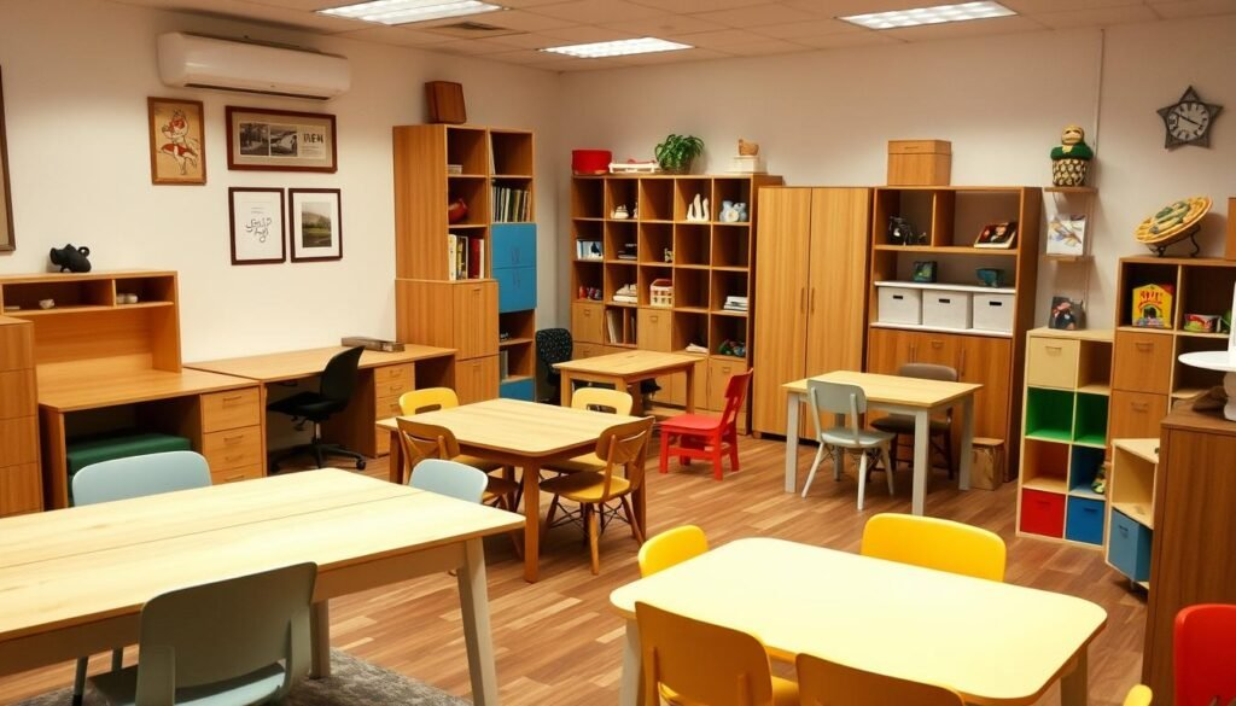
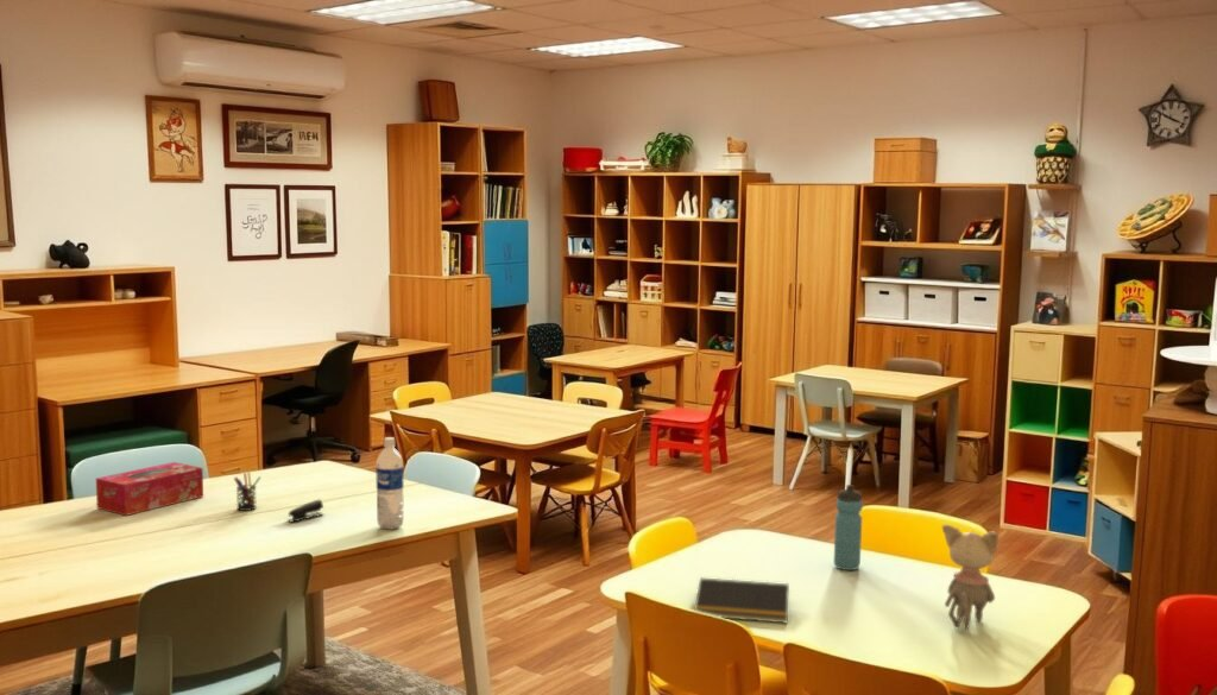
+ water bottle [833,484,864,571]
+ tissue box [95,461,204,517]
+ pen holder [233,470,261,512]
+ water bottle [376,436,405,531]
+ stapler [286,499,326,523]
+ notepad [693,576,790,624]
+ stuffed animal [941,524,1000,632]
